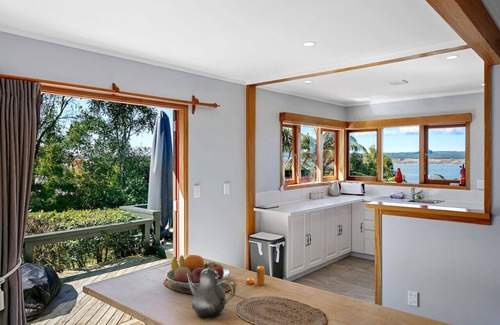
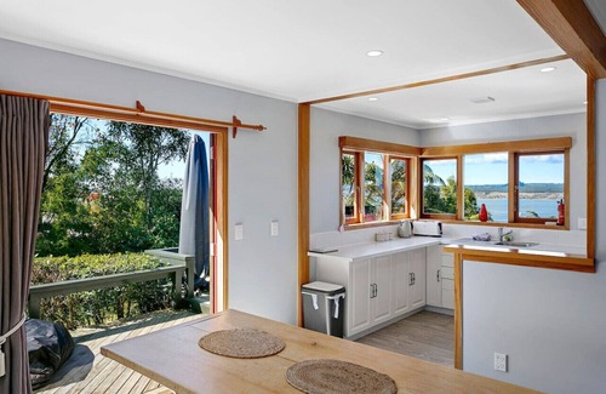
- teapot [186,262,237,319]
- fruit bowl [165,254,231,290]
- pepper shaker [245,265,265,286]
